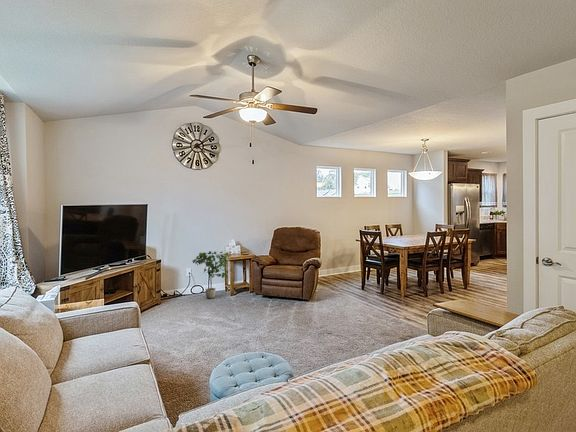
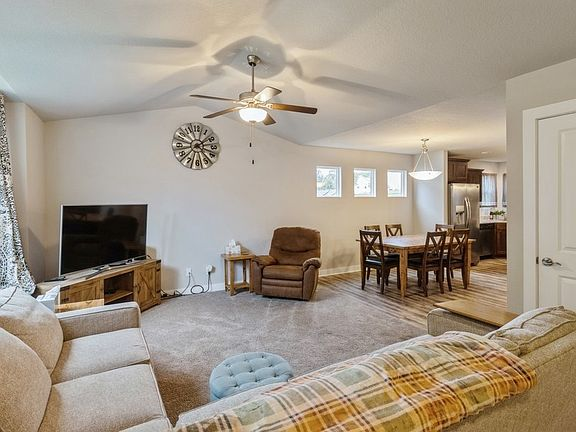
- potted plant [191,250,233,300]
